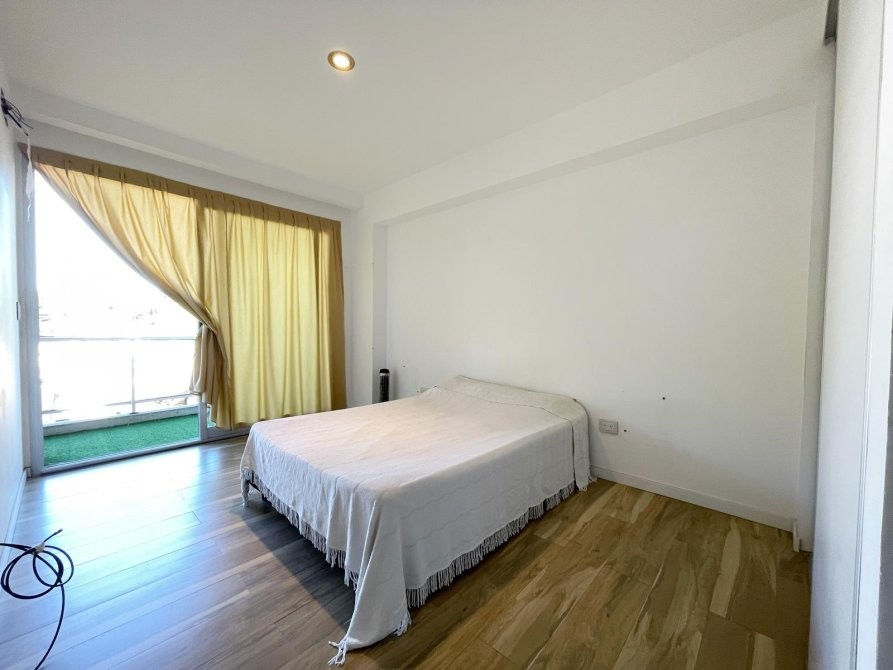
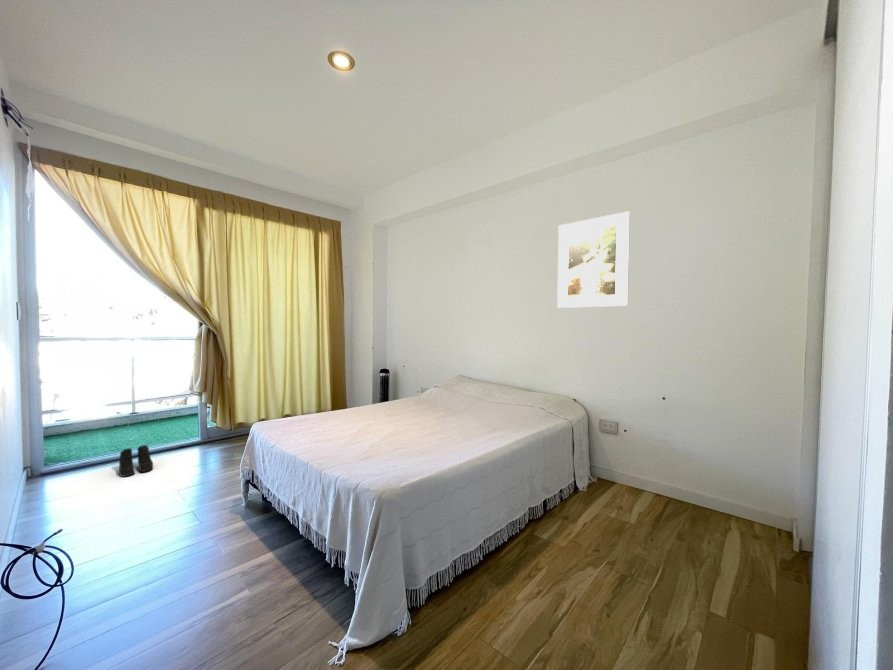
+ boots [118,444,154,478]
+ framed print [556,210,631,309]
